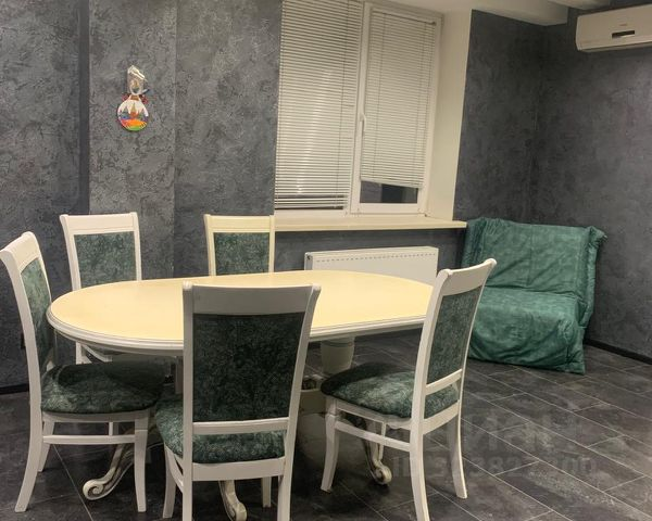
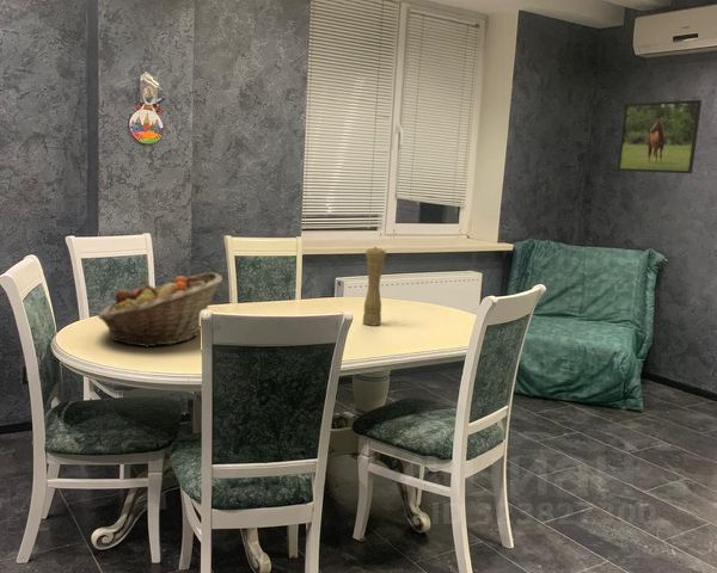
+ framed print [617,99,703,174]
+ fruit basket [97,271,223,349]
+ pepper mill [362,246,387,326]
